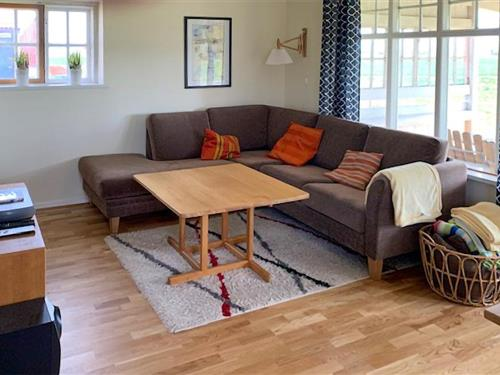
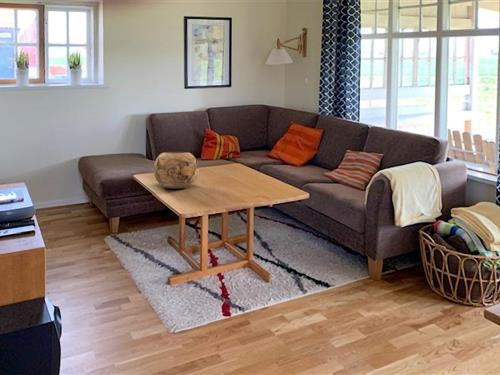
+ decorative bowl [153,151,200,189]
